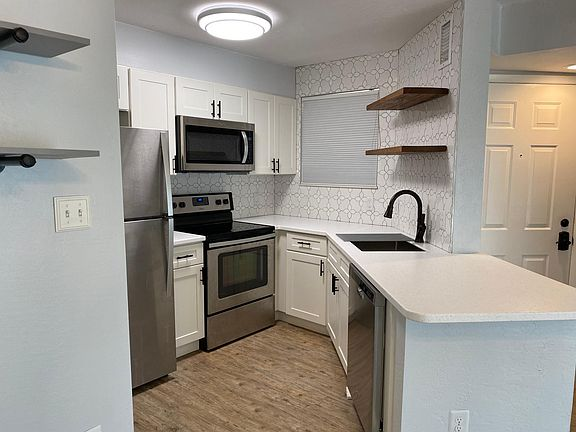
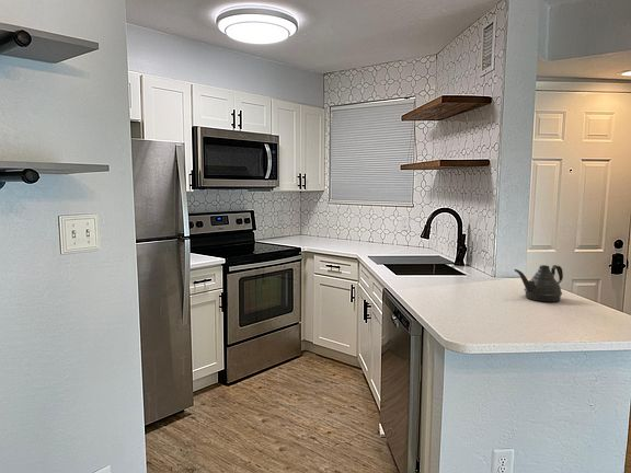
+ teapot [513,264,564,303]
